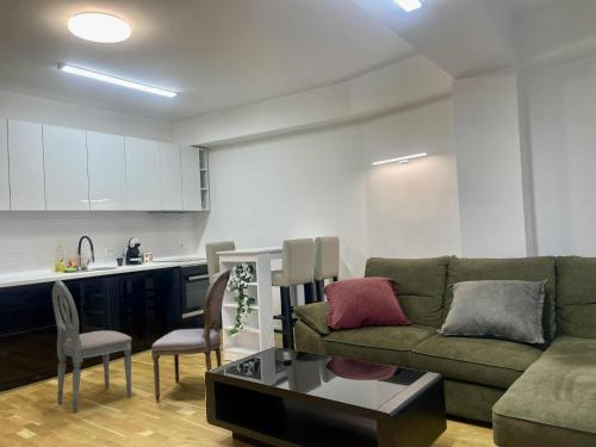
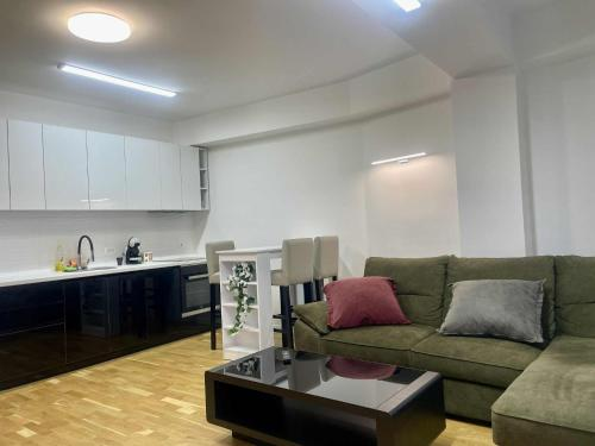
- dining chair [51,279,132,414]
- dining chair [150,268,231,403]
